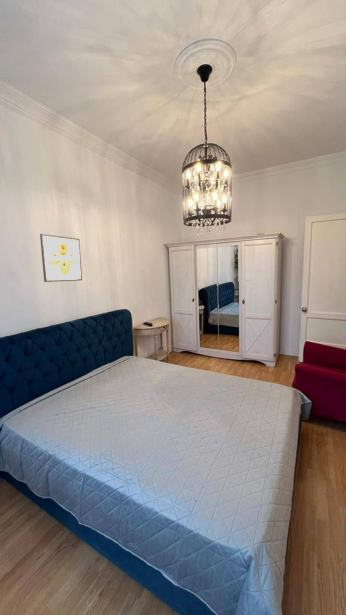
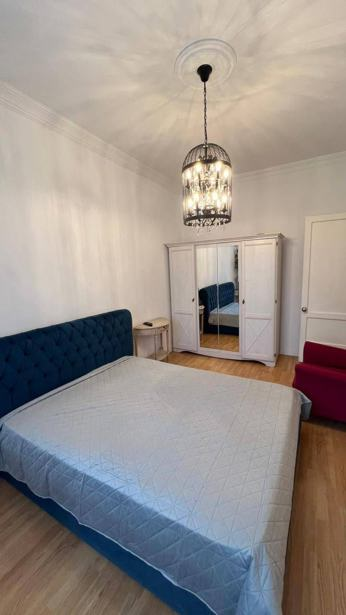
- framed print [39,233,83,283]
